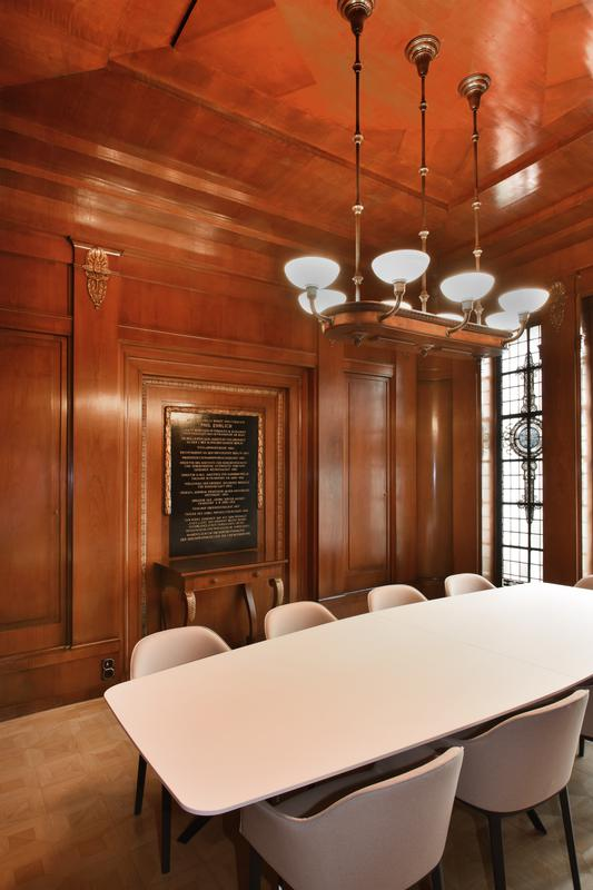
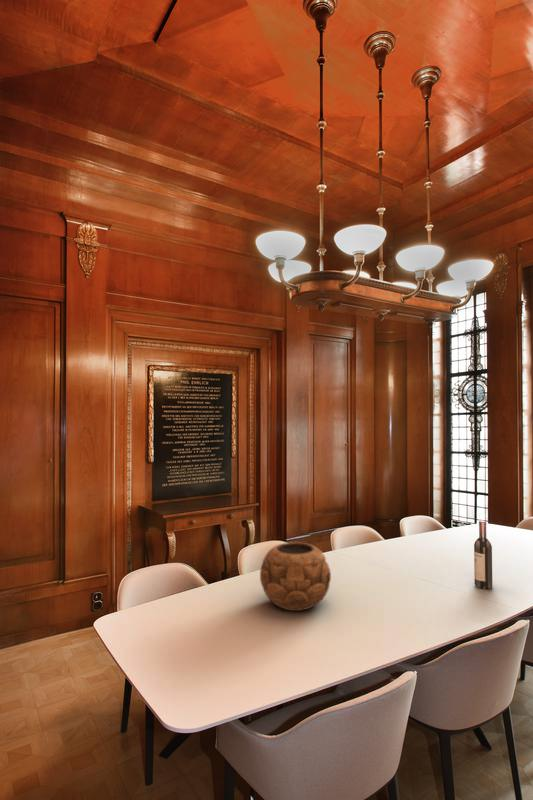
+ wine bottle [473,520,493,590]
+ decorative bowl [259,541,332,612]
